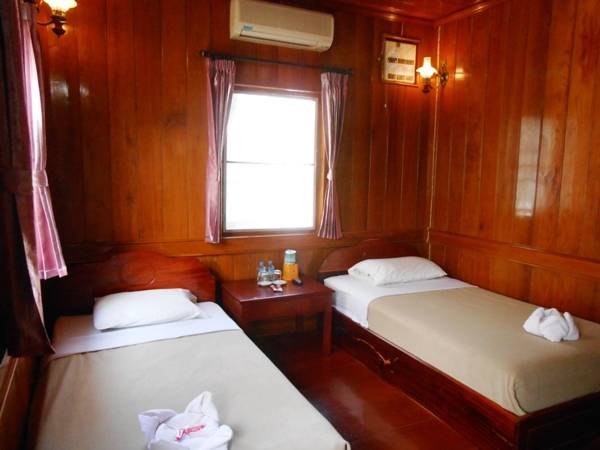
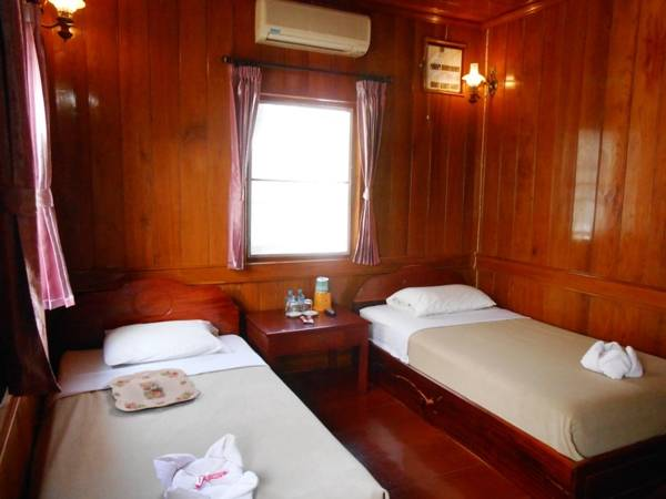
+ serving tray [107,367,200,413]
